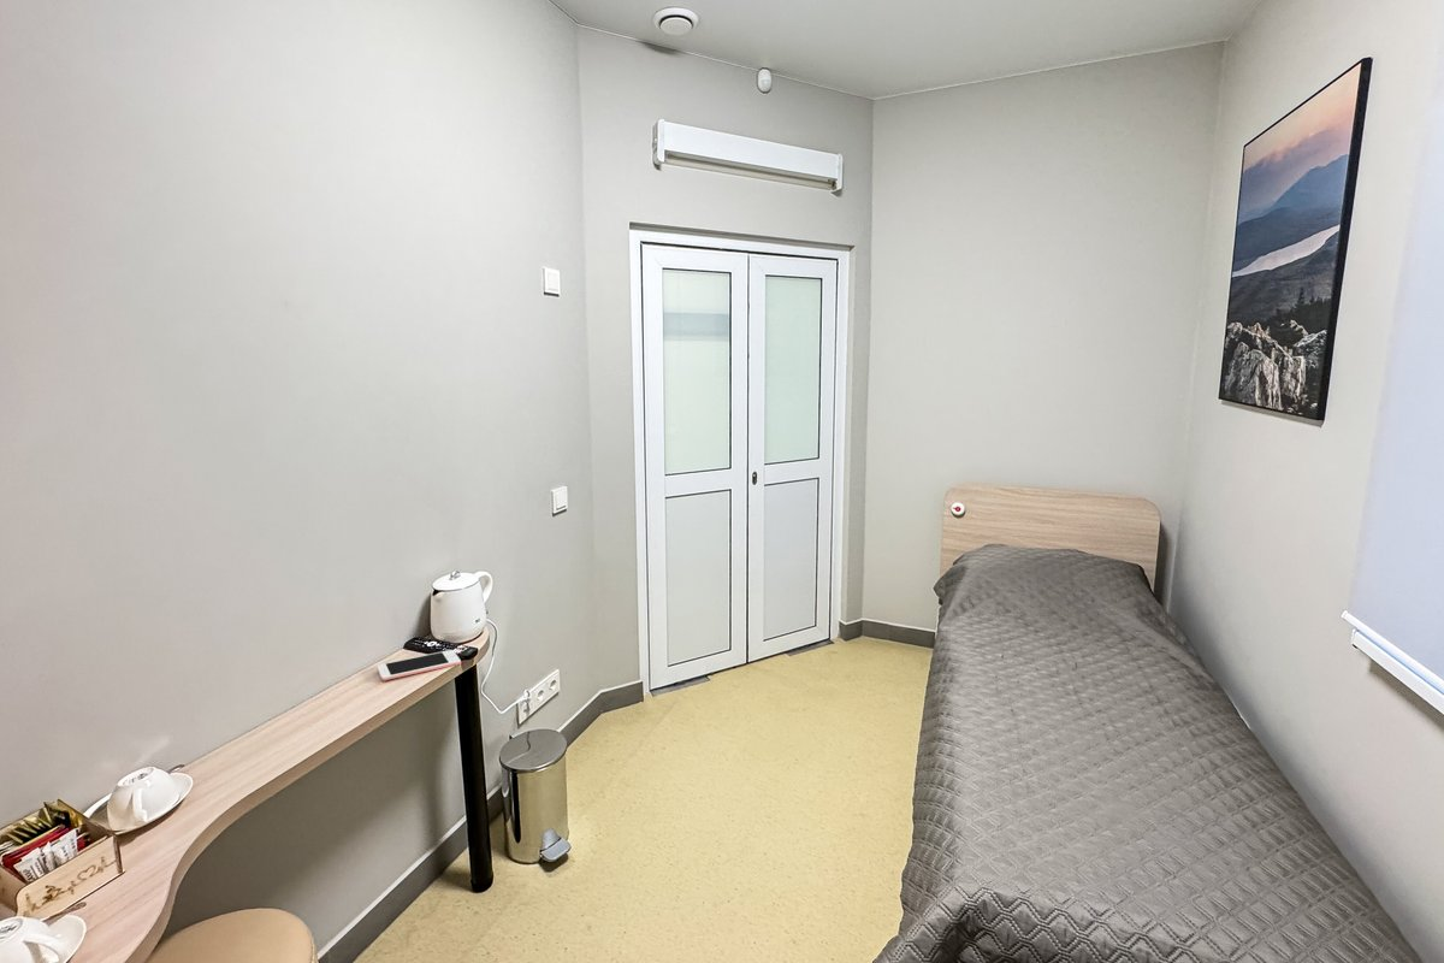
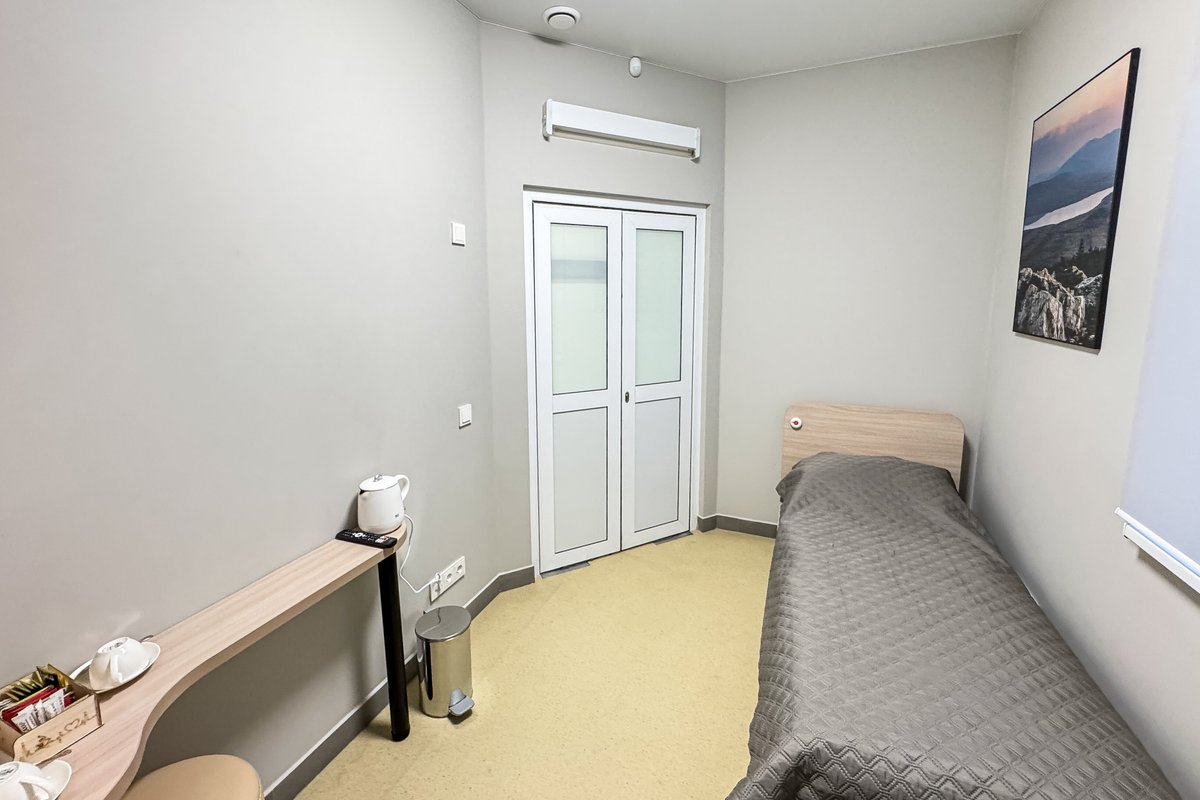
- cell phone [375,649,462,681]
